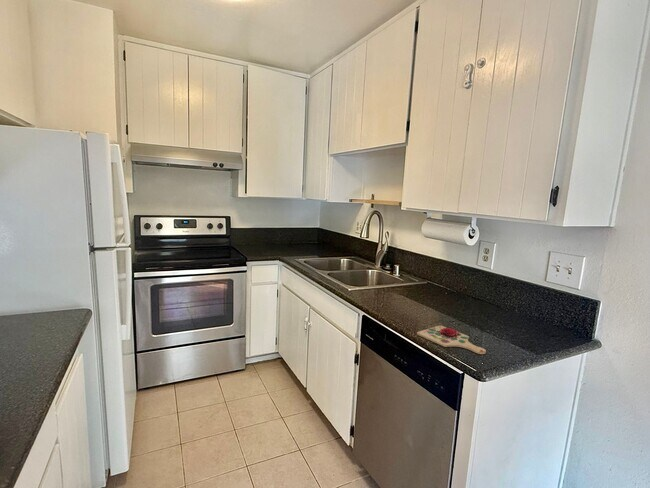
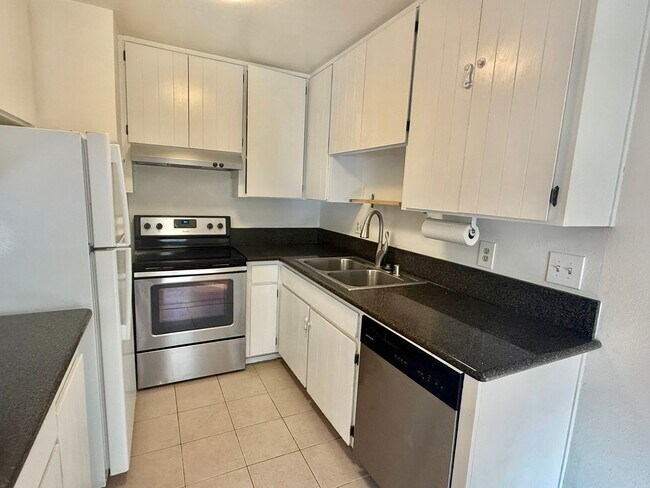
- cutting board [416,322,487,355]
